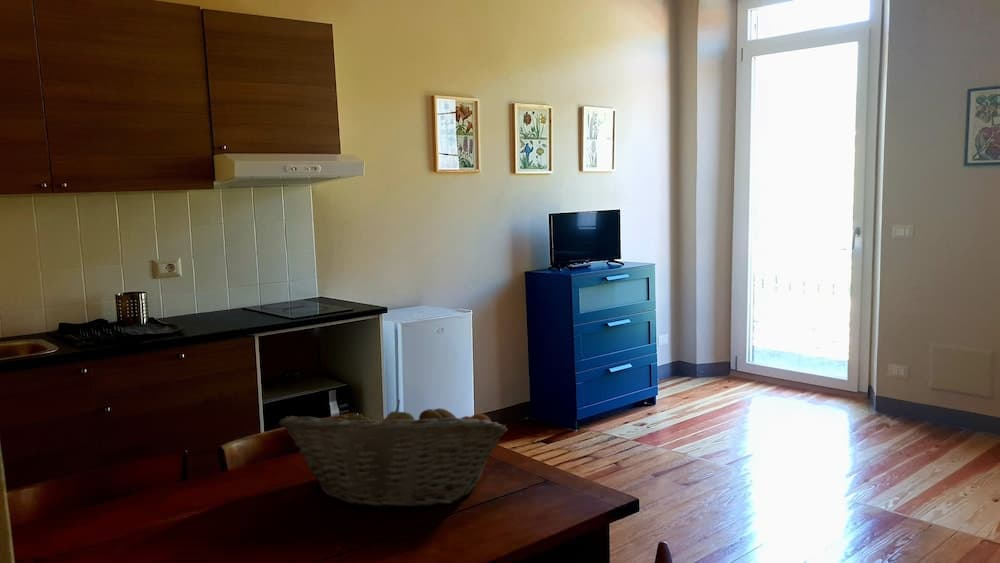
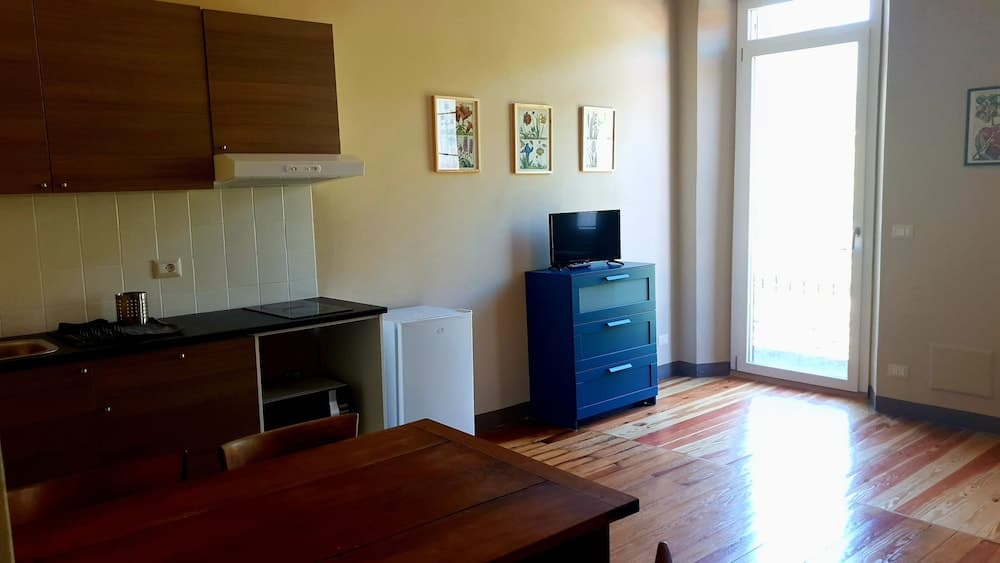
- fruit basket [278,398,508,510]
